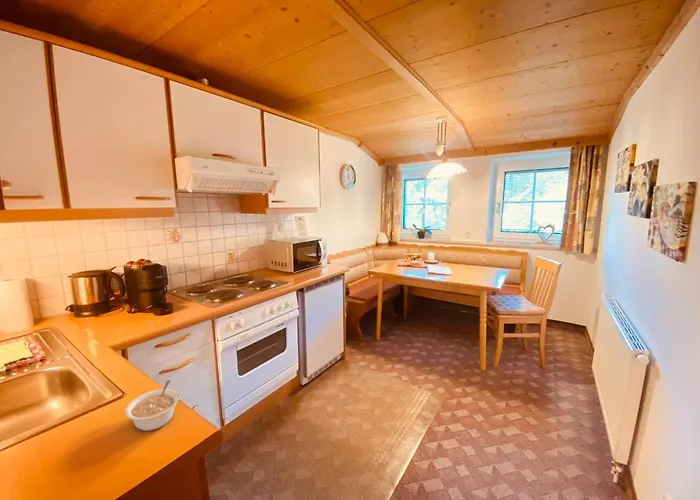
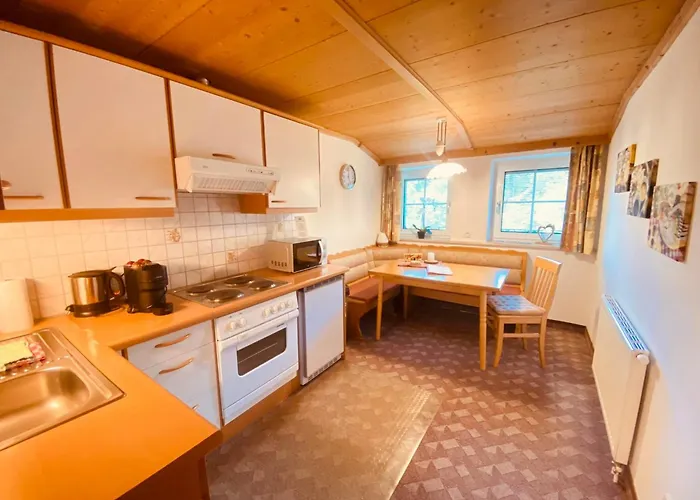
- legume [124,379,180,432]
